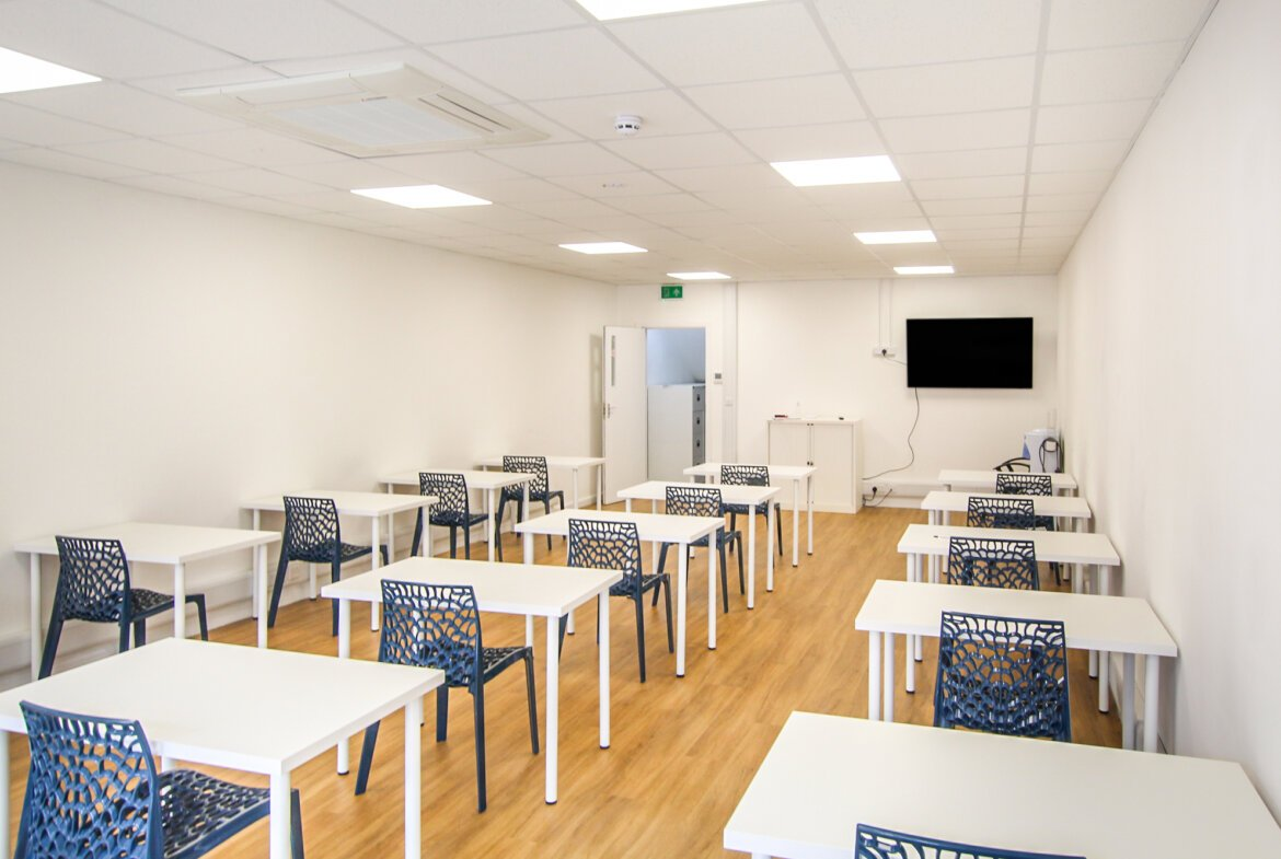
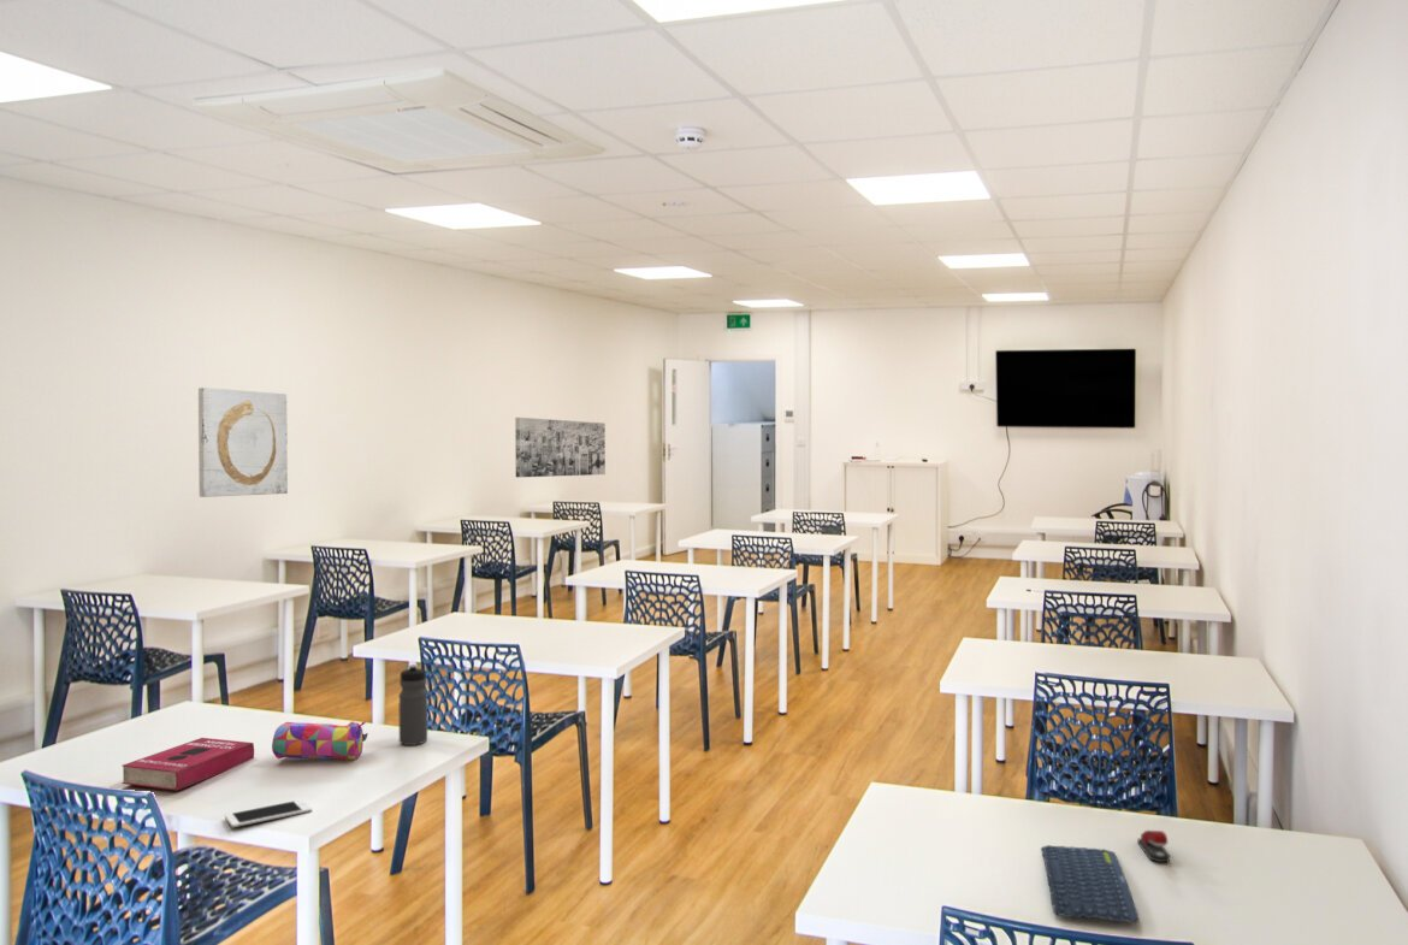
+ water bottle [397,663,428,746]
+ wall art [514,417,607,478]
+ cell phone [224,798,313,828]
+ keyboard [1040,844,1141,925]
+ pencil case [271,720,369,761]
+ stapler [1136,829,1171,863]
+ wall art [197,386,289,498]
+ book [120,737,255,792]
